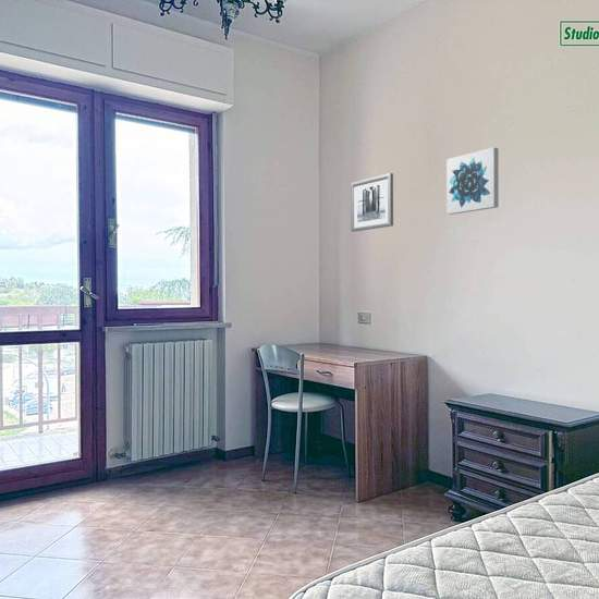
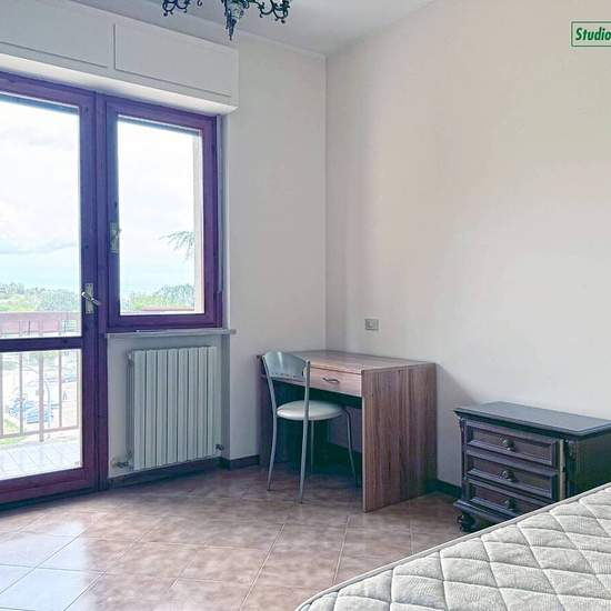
- wall art [350,172,394,233]
- wall art [445,146,500,216]
